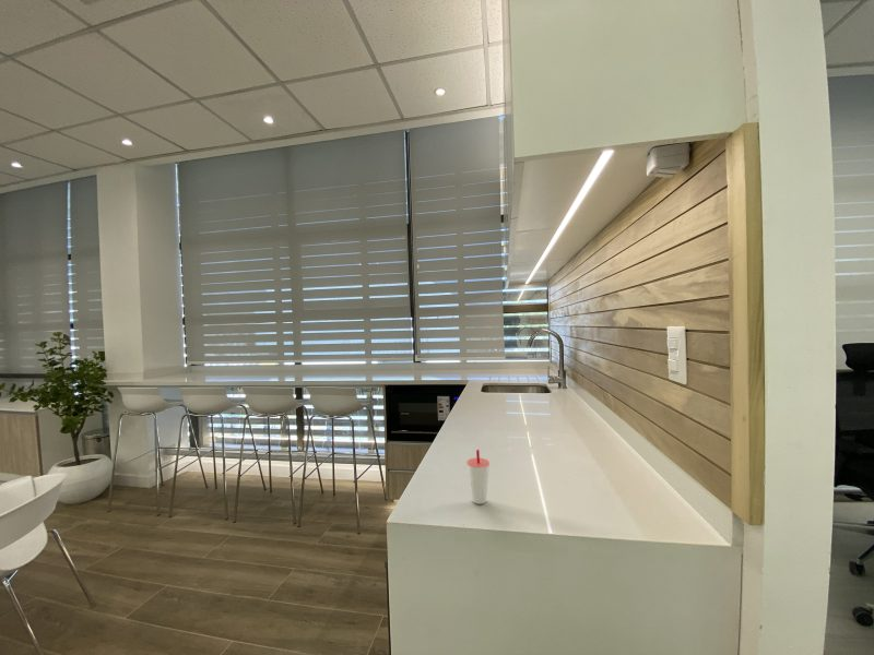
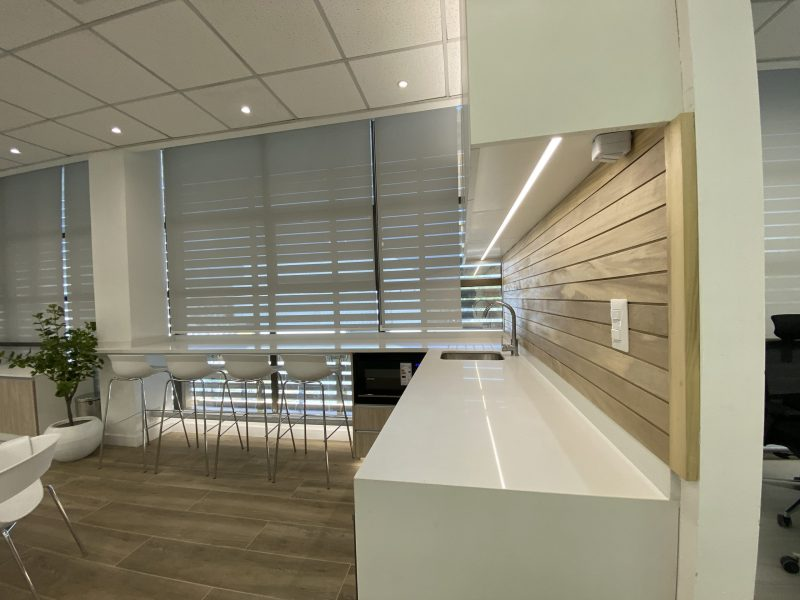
- cup [465,449,491,505]
